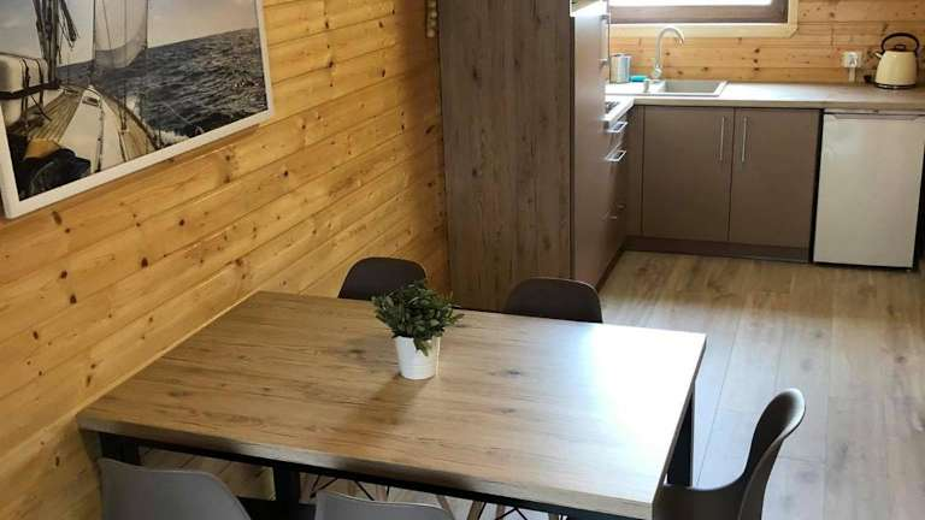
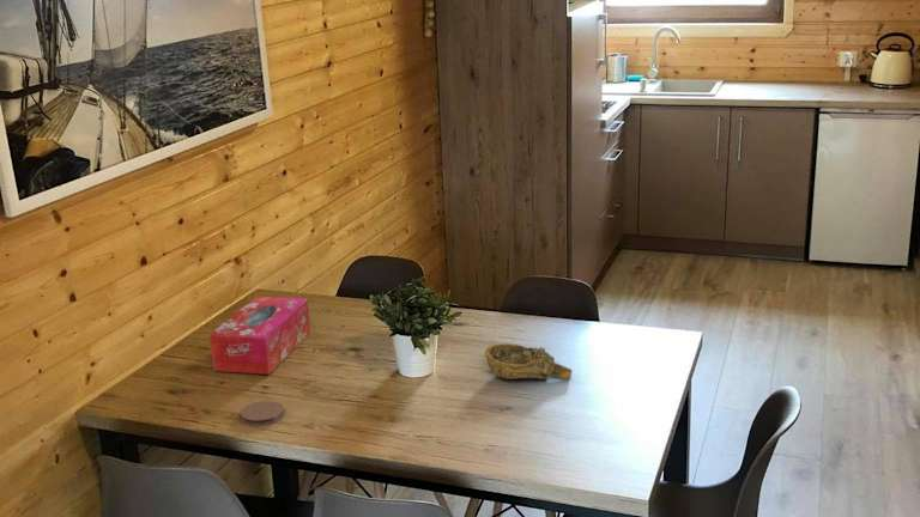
+ tissue box [208,296,311,376]
+ coaster [240,400,285,427]
+ decorative bowl [484,342,573,382]
